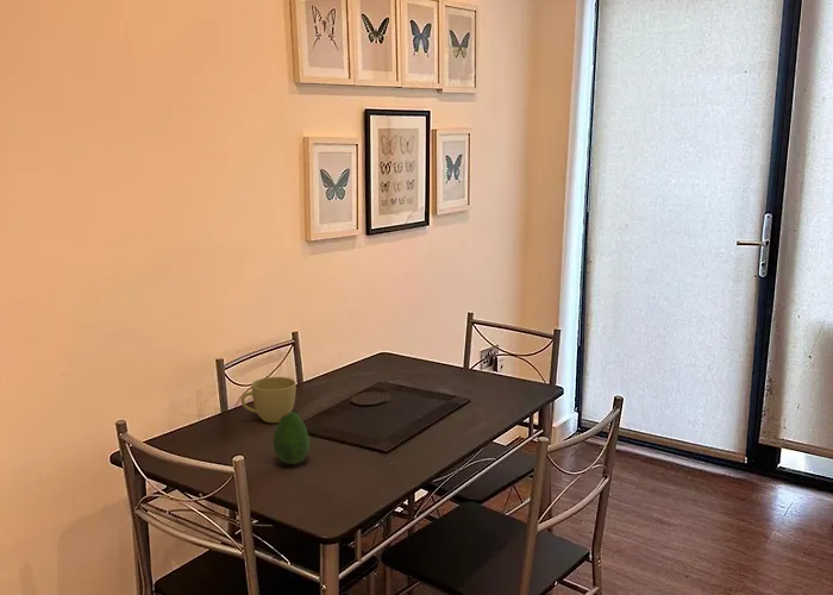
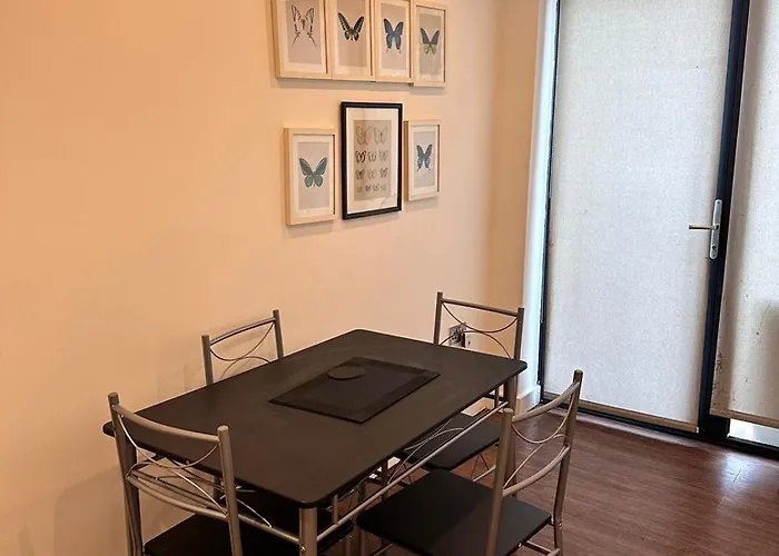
- fruit [273,412,311,465]
- cup [240,376,298,424]
